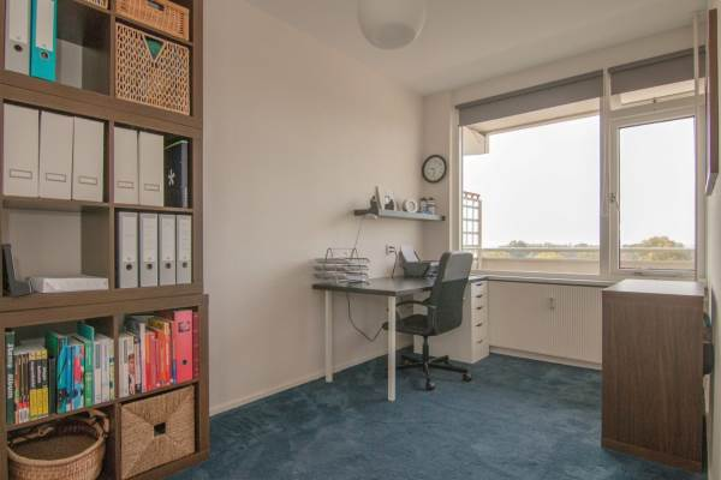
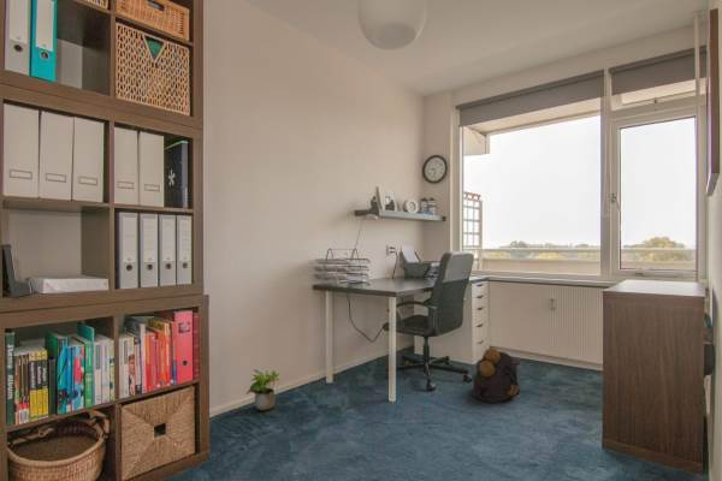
+ potted plant [244,368,280,411]
+ backpack [472,348,521,404]
